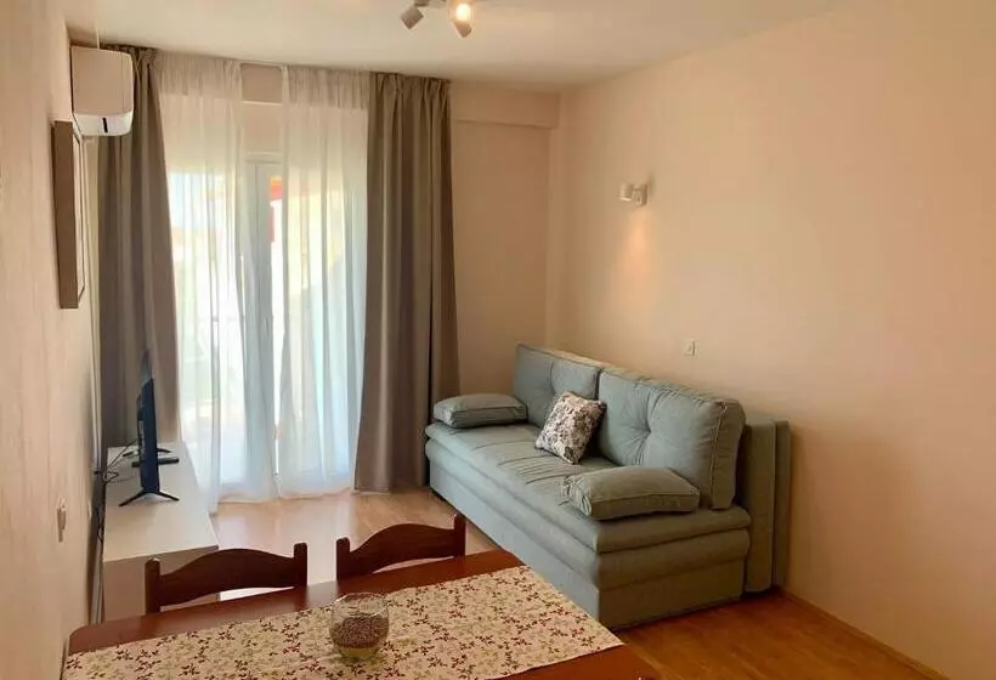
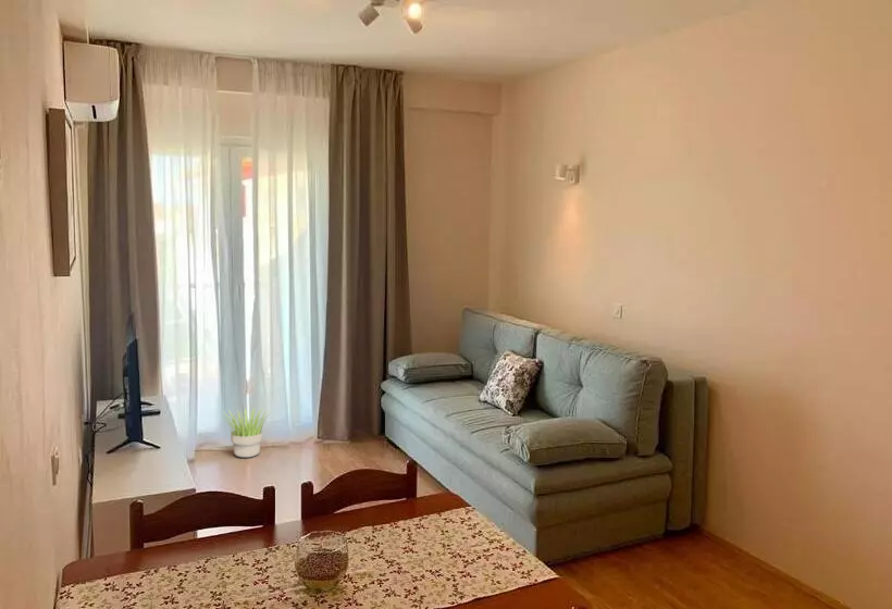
+ potted plant [223,407,272,459]
